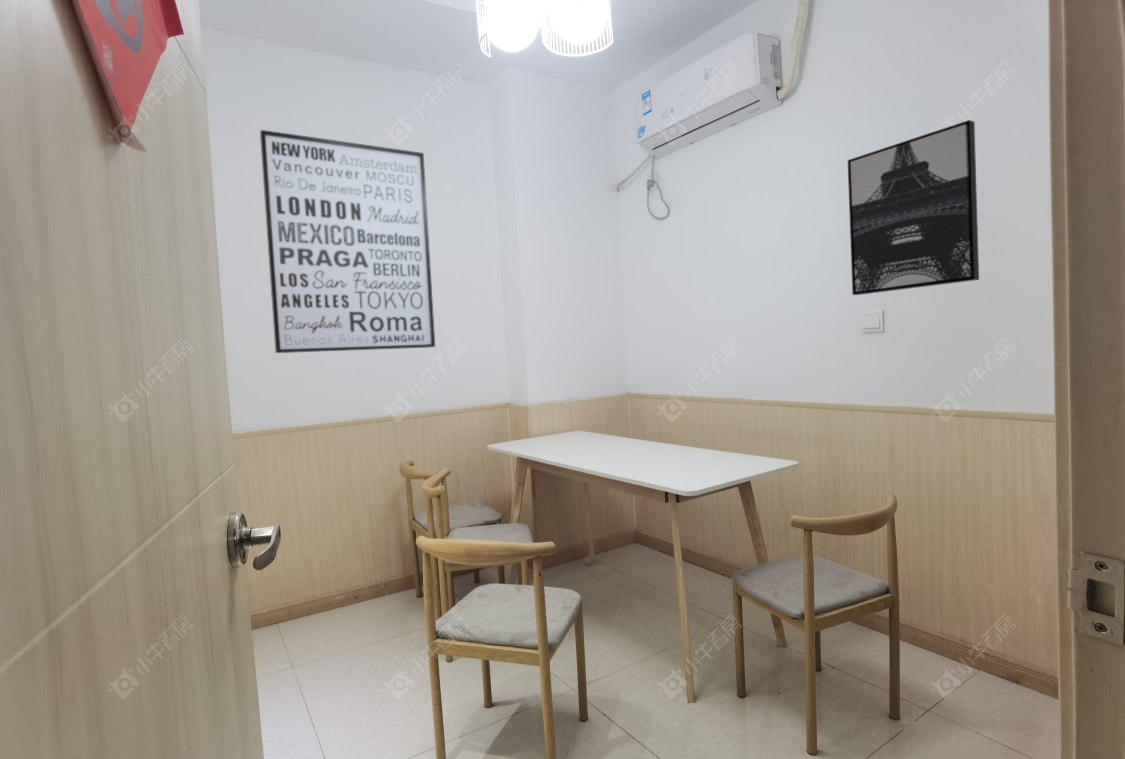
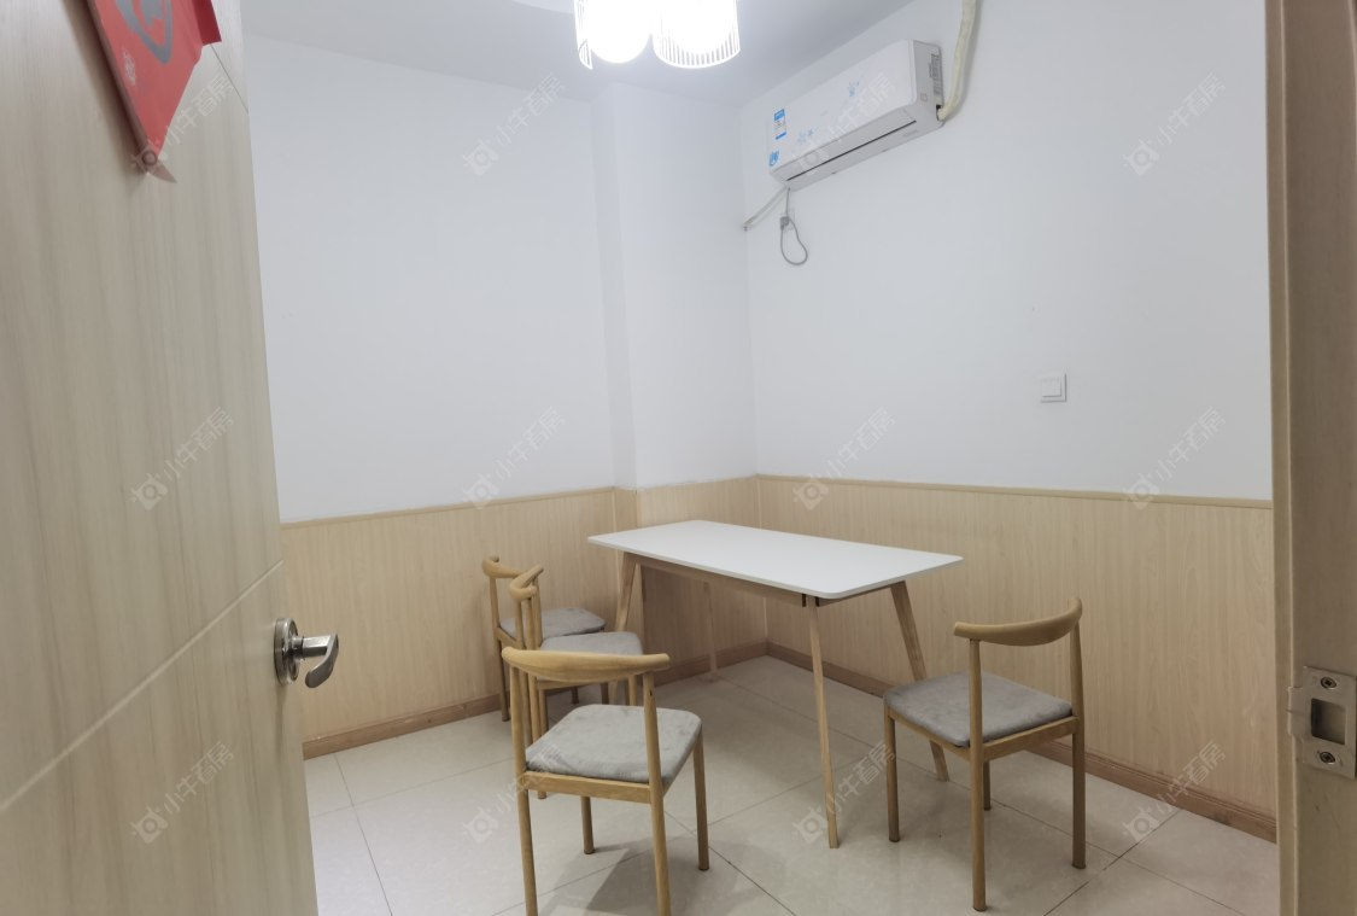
- wall art [259,129,436,354]
- wall art [847,119,980,296]
